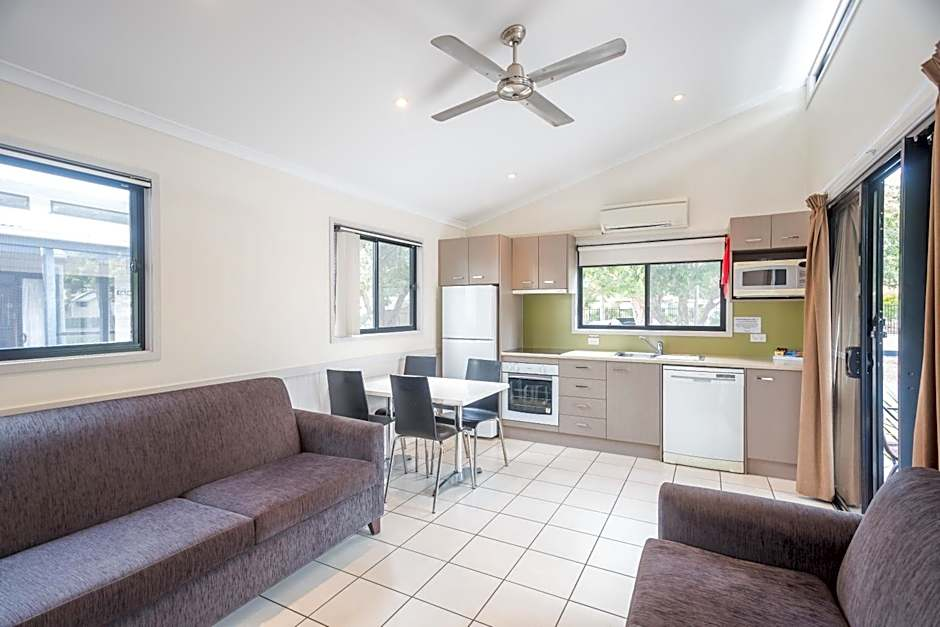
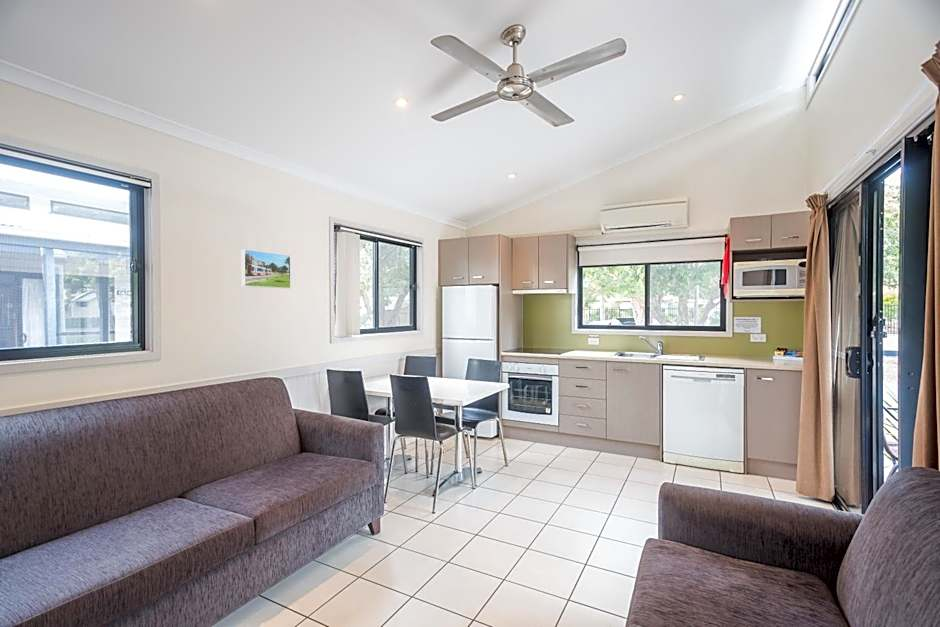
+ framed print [241,248,291,290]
